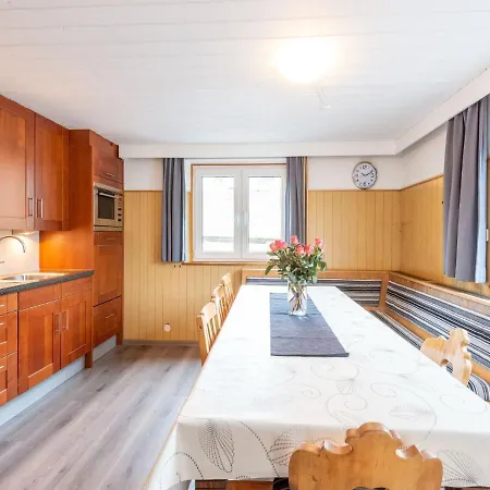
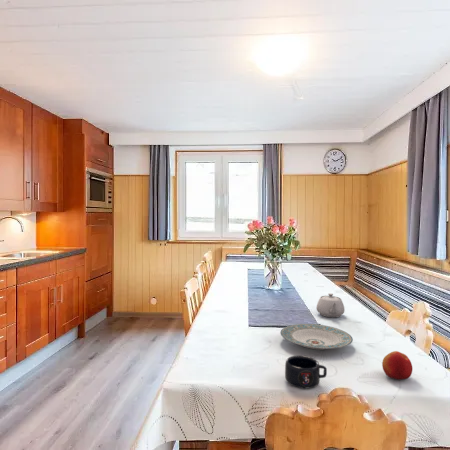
+ plate [279,323,354,351]
+ teapot [316,292,346,318]
+ apple [381,350,413,381]
+ mug [284,354,328,389]
